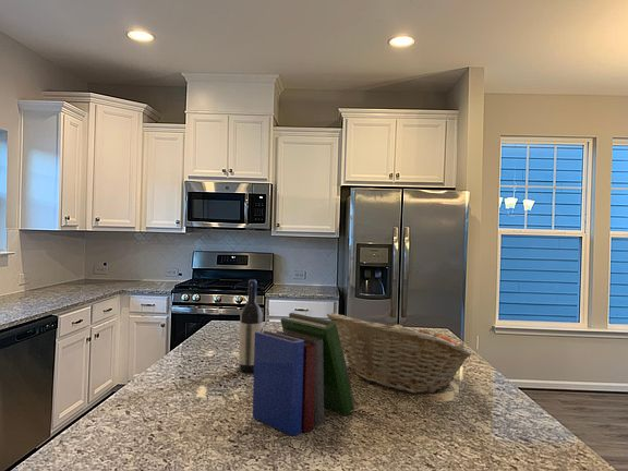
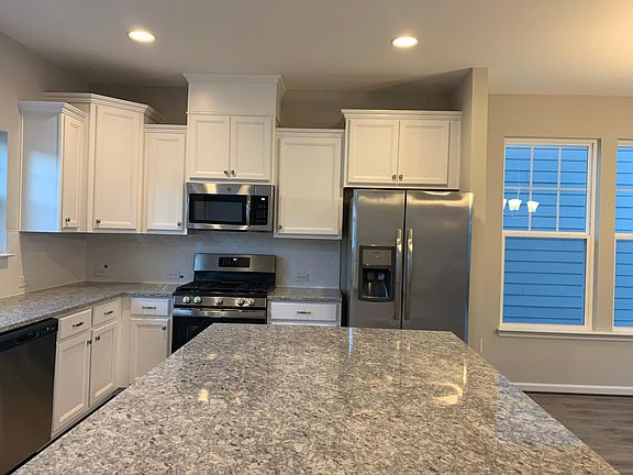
- wine bottle [238,279,264,374]
- book [252,312,355,436]
- fruit basket [326,312,473,395]
